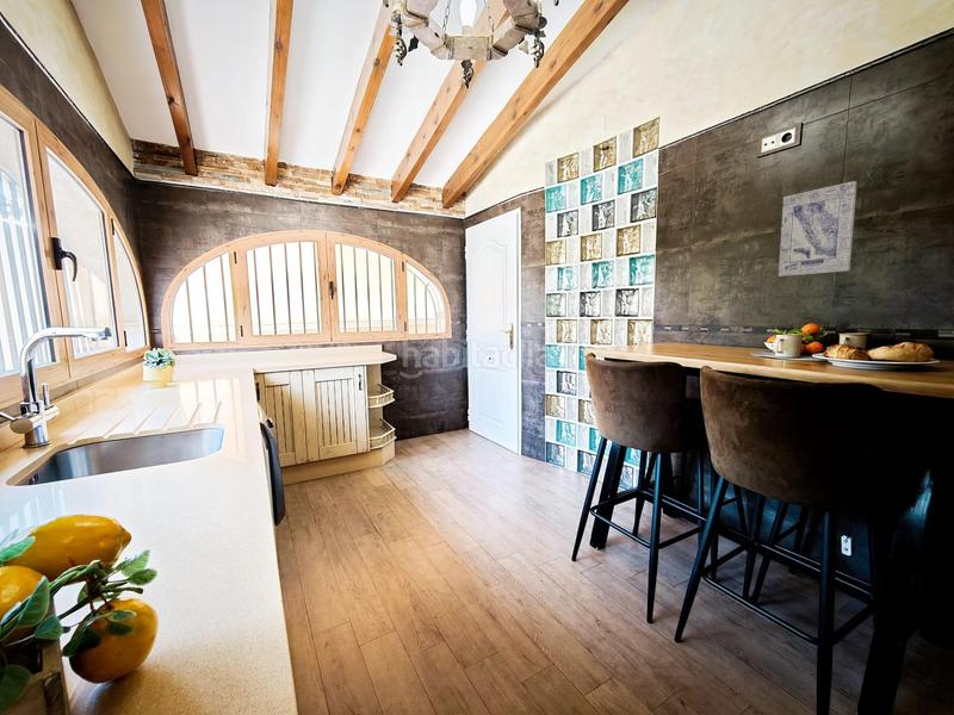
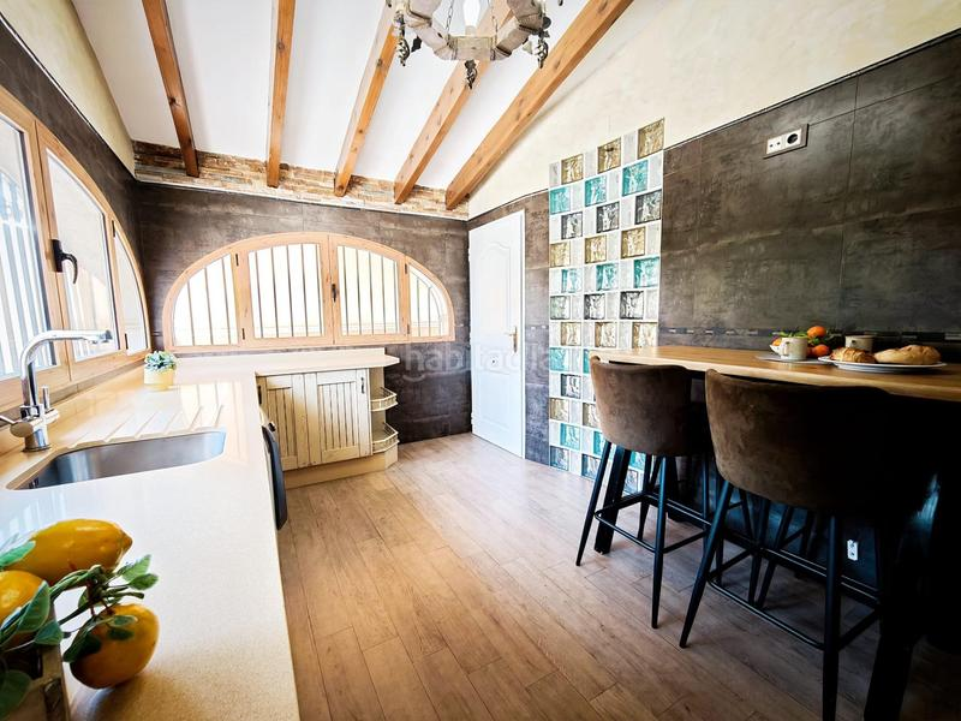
- wall art [778,180,859,278]
